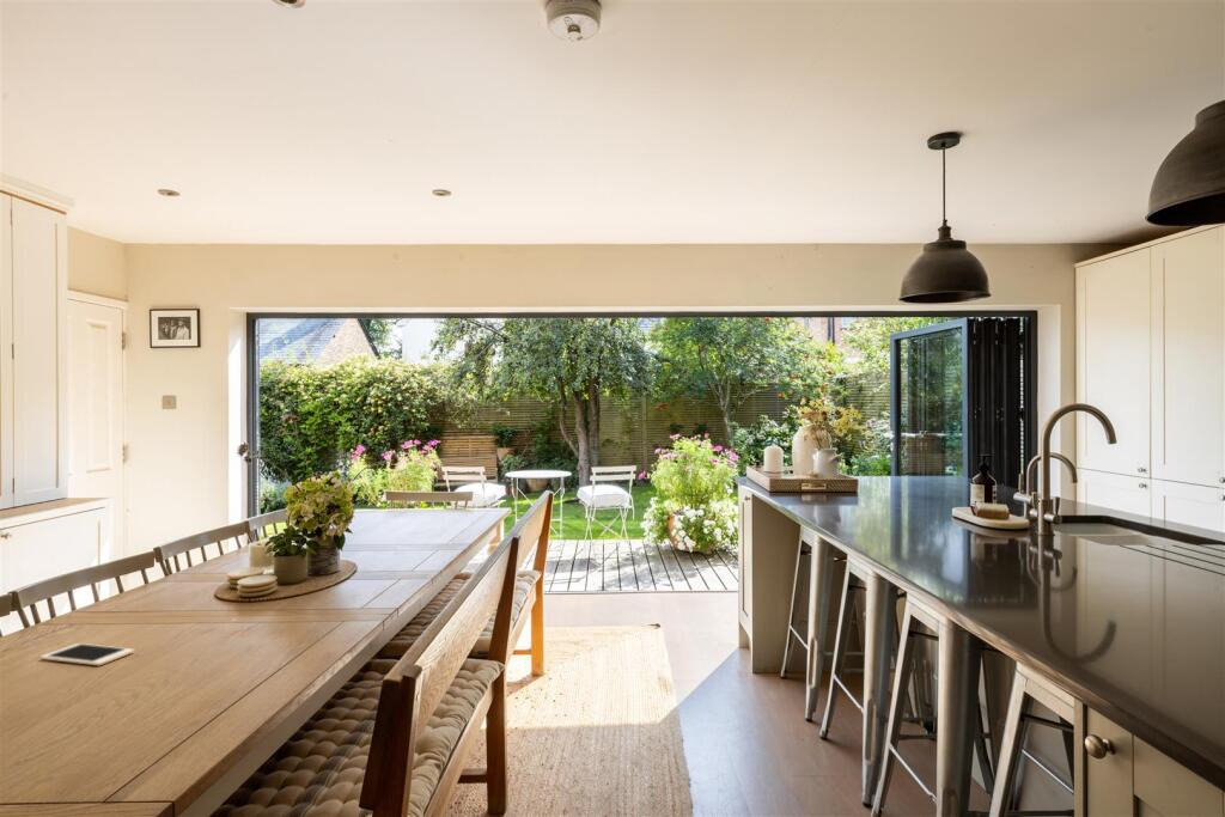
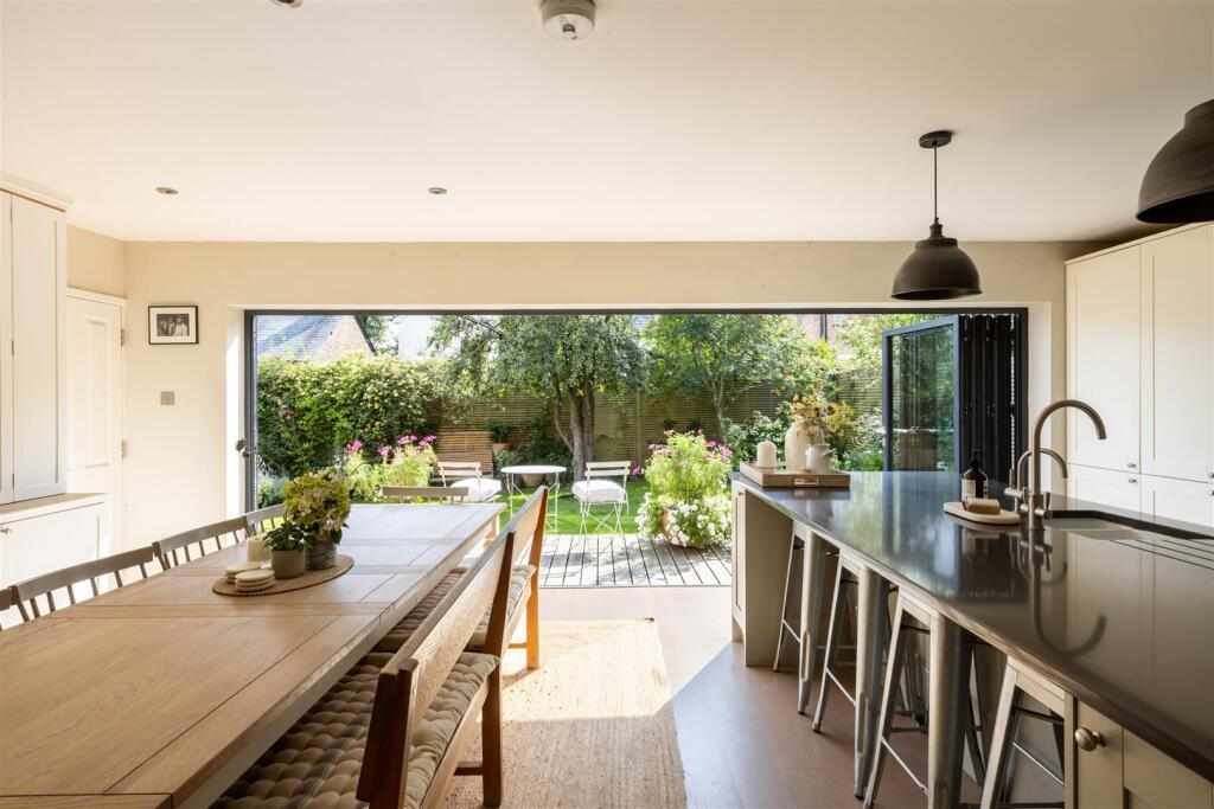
- cell phone [39,642,135,666]
